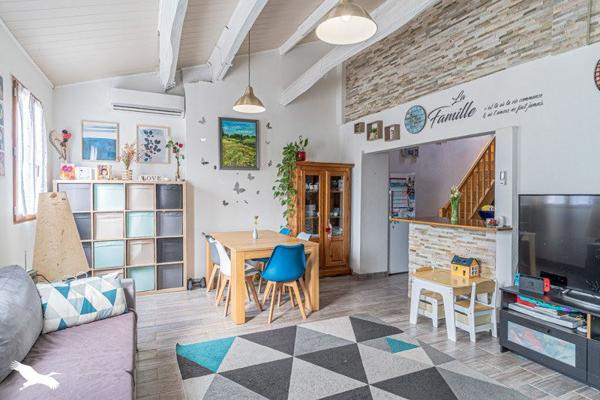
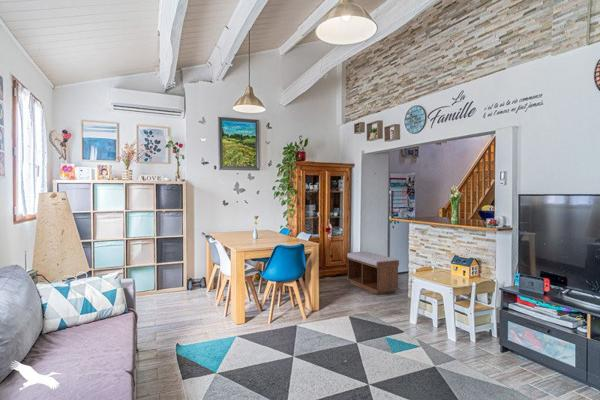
+ bench [346,251,400,296]
